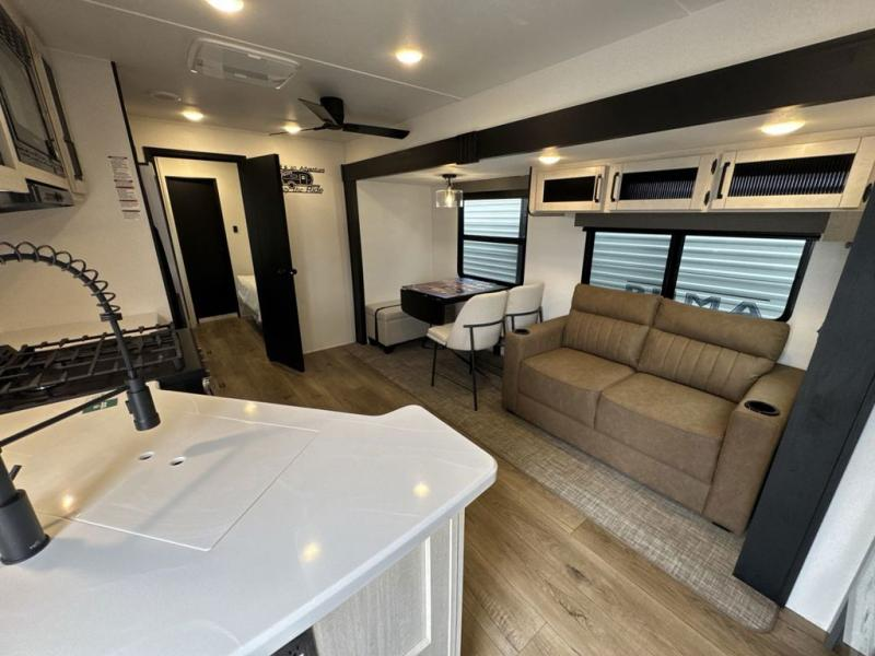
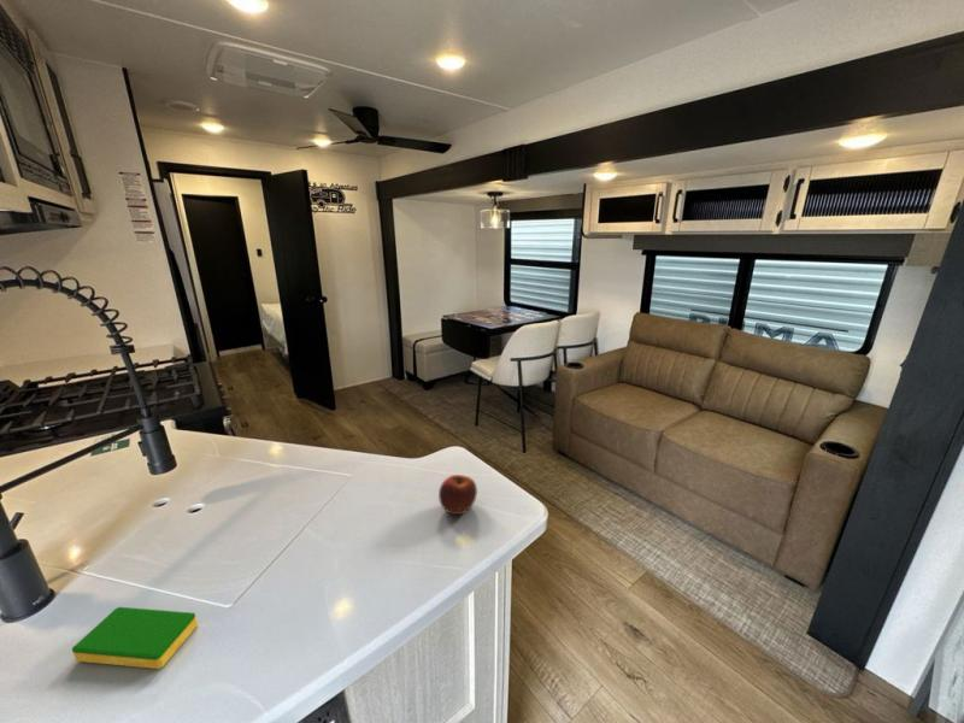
+ apple [437,474,478,516]
+ dish sponge [71,606,199,670]
